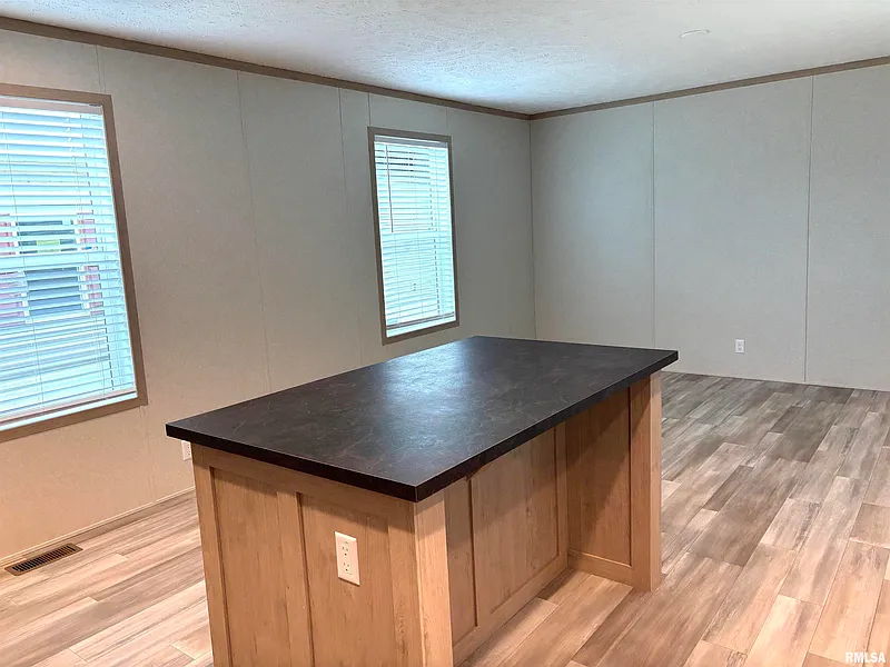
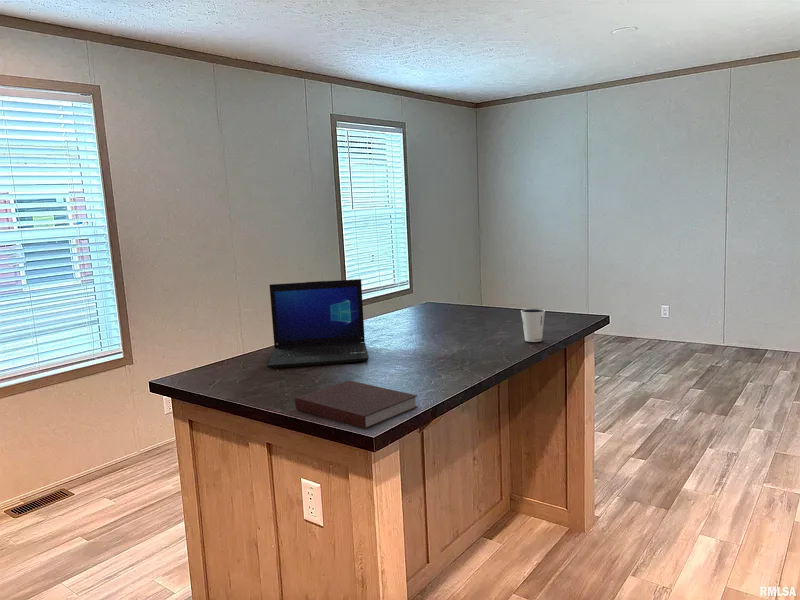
+ notebook [294,380,419,430]
+ dixie cup [520,307,546,343]
+ laptop [266,278,369,369]
